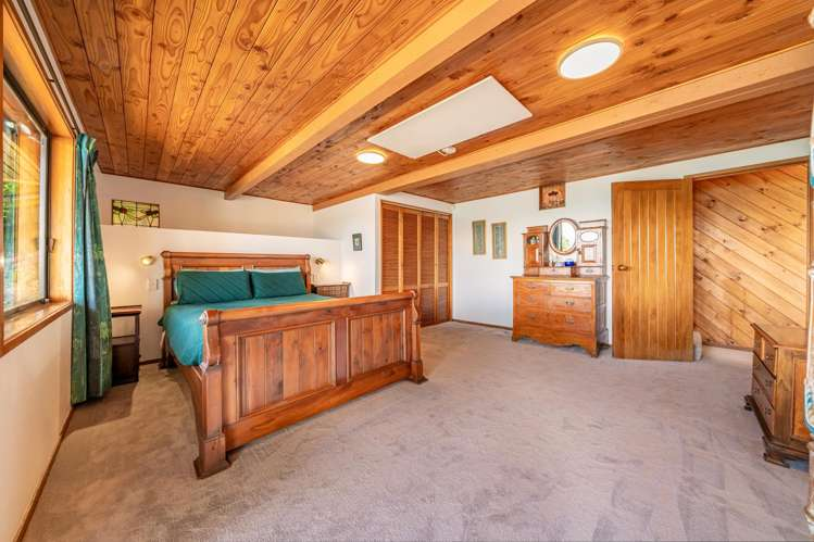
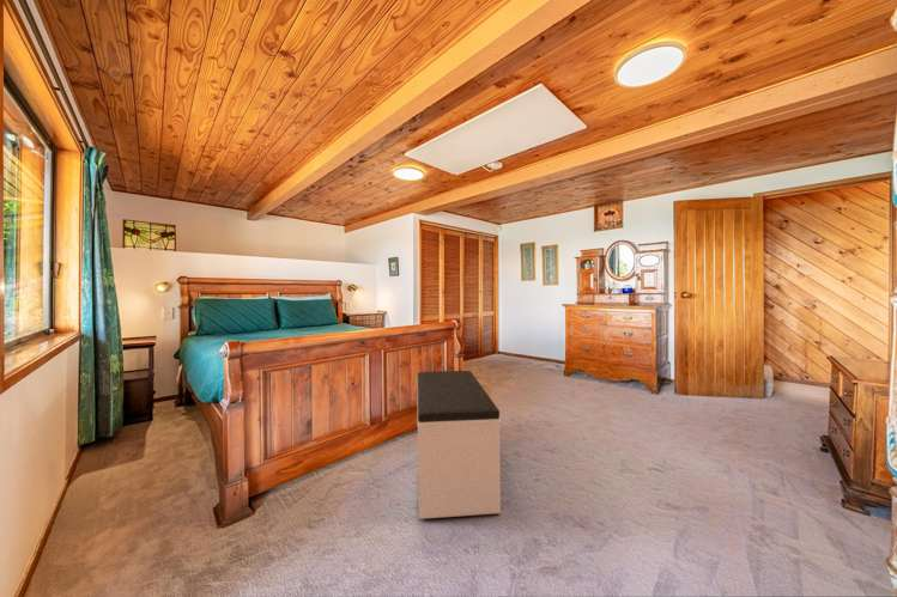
+ bench [416,370,502,520]
